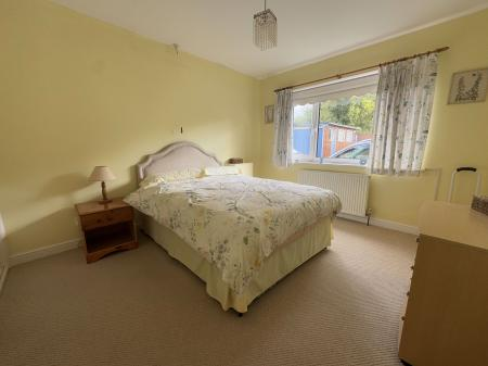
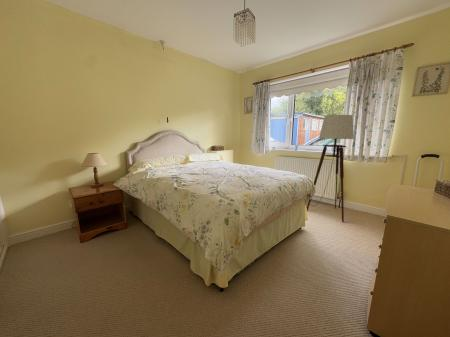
+ floor lamp [306,114,355,223]
